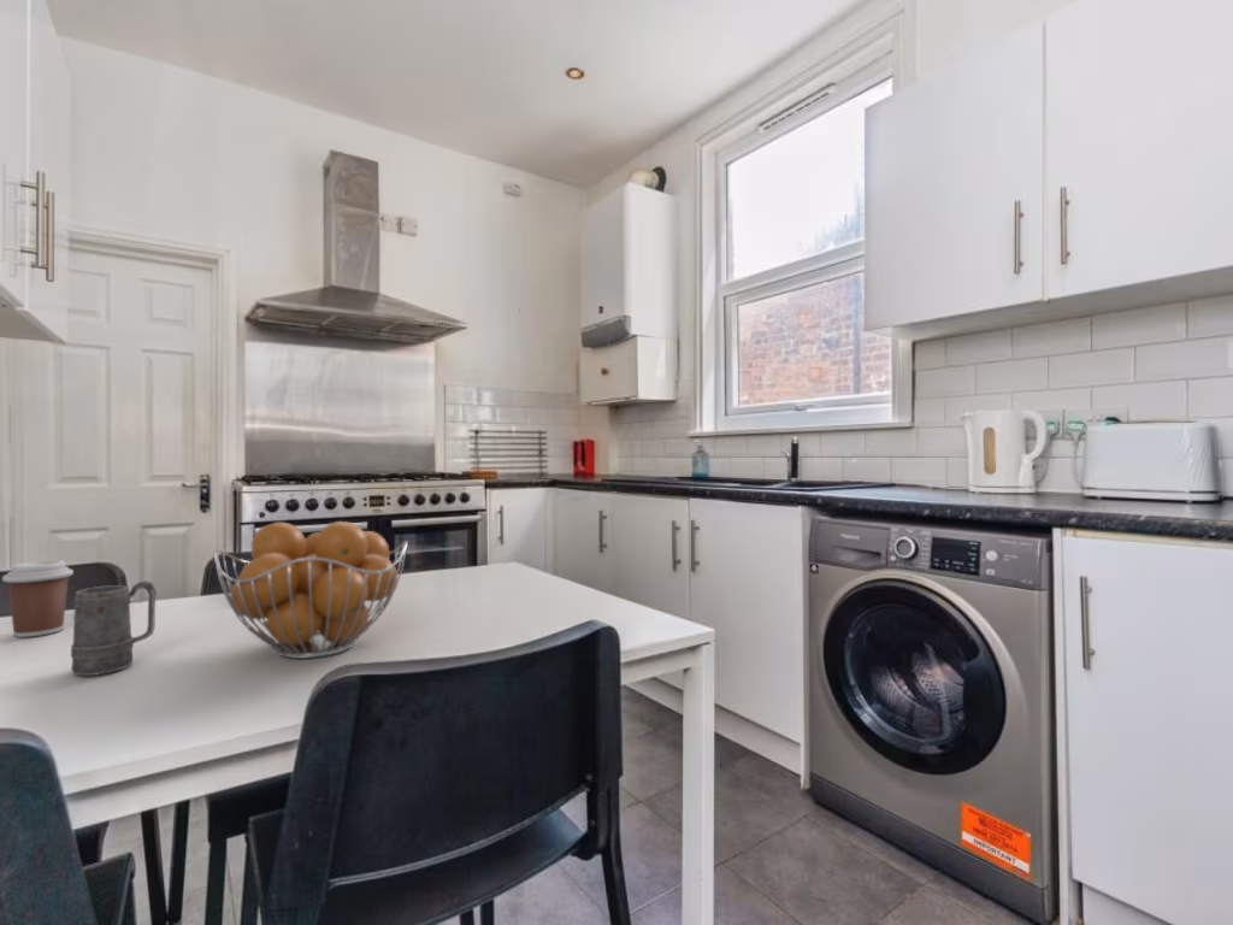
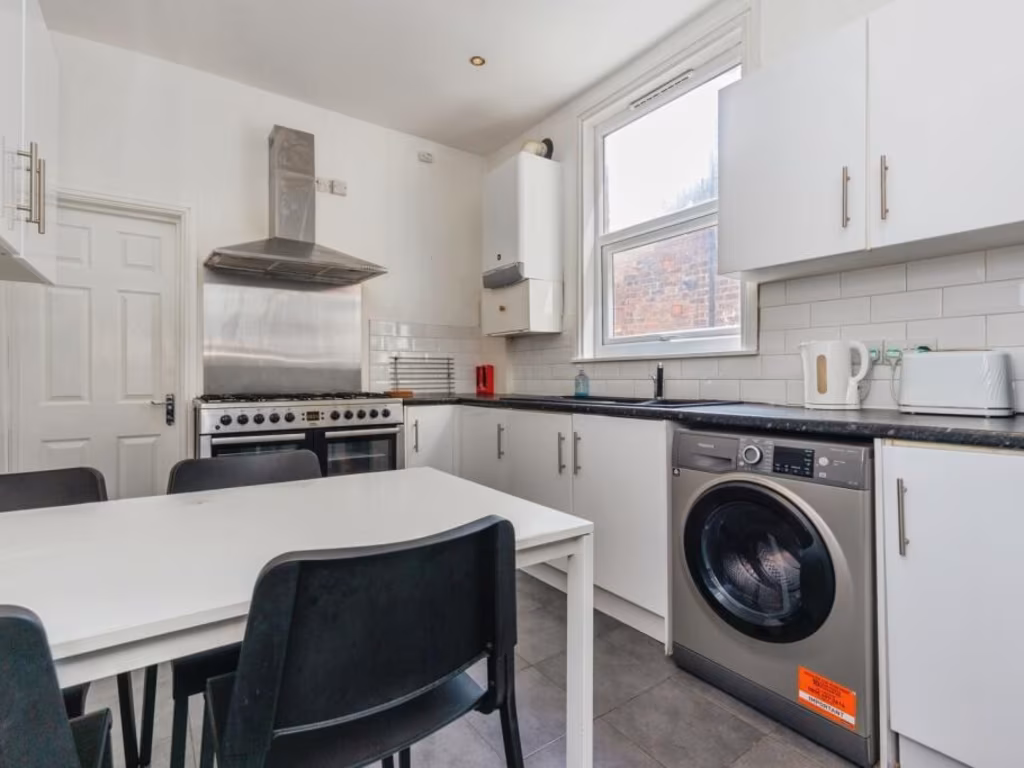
- coffee cup [1,559,75,638]
- mug [70,579,158,677]
- fruit basket [213,520,409,660]
